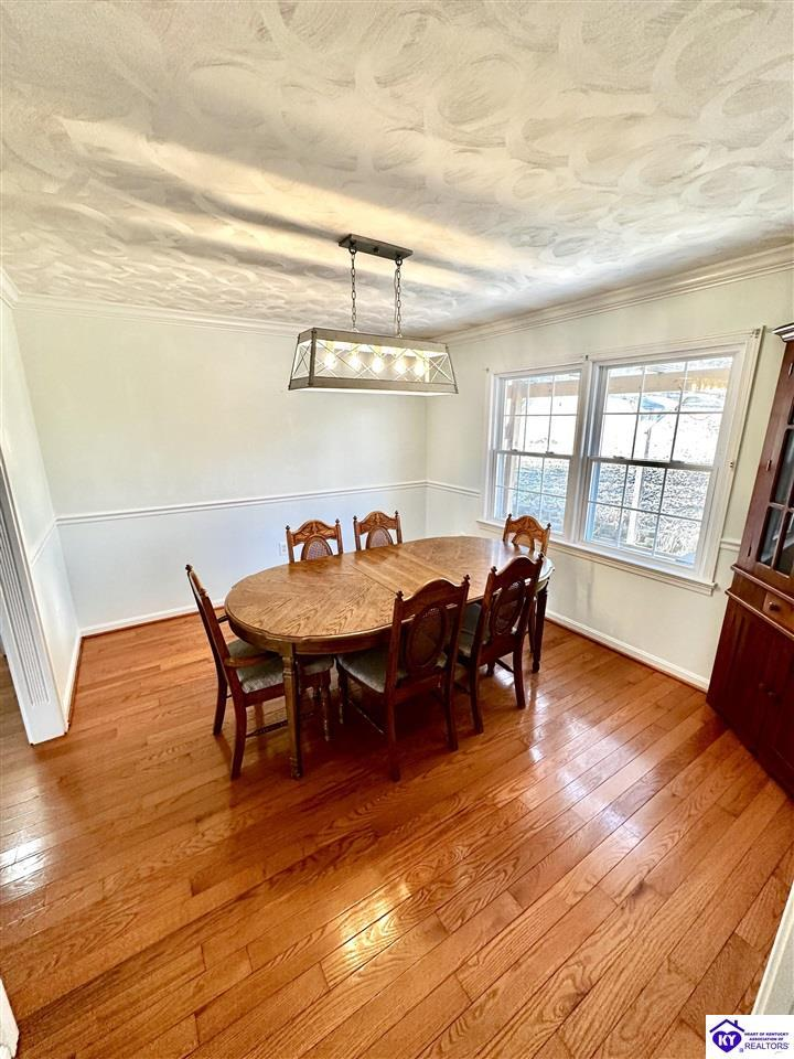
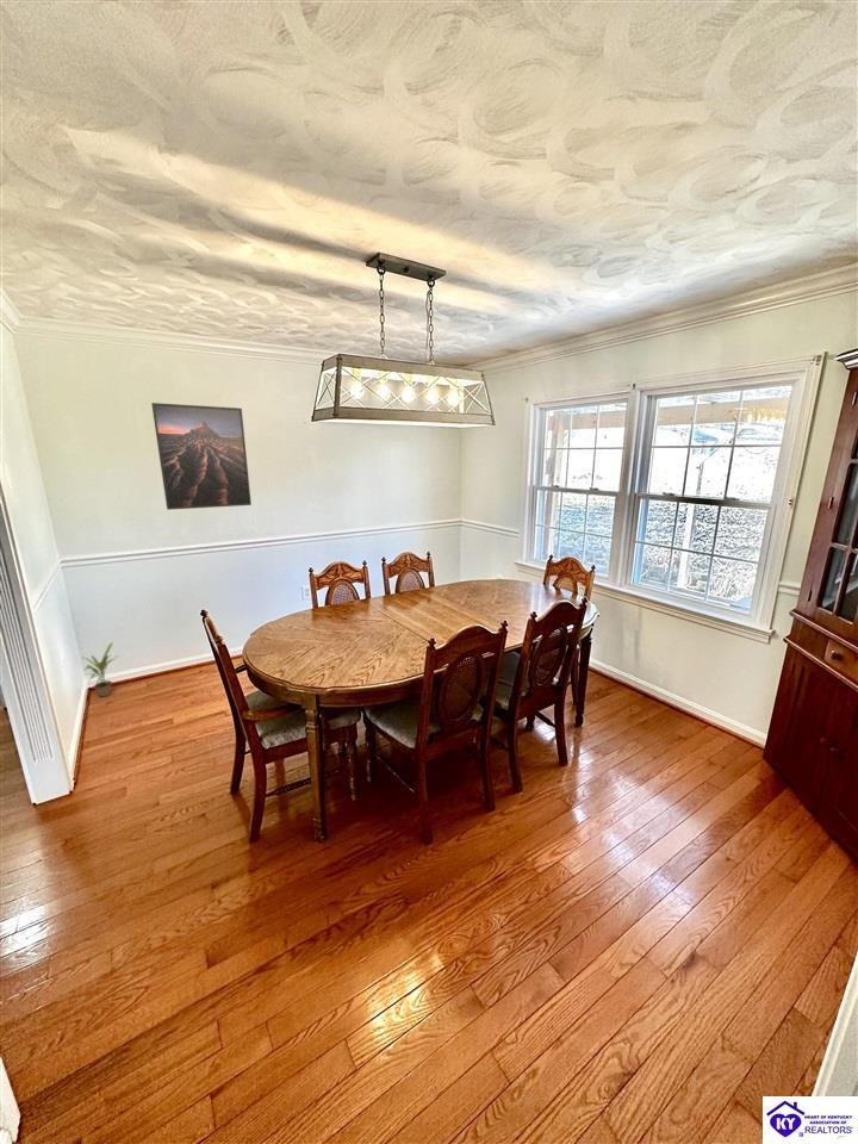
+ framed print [150,402,253,511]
+ potted plant [82,641,120,698]
